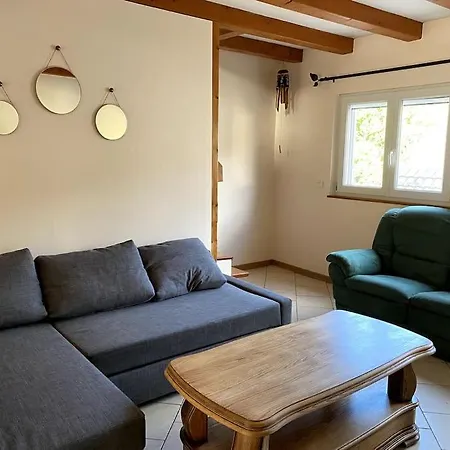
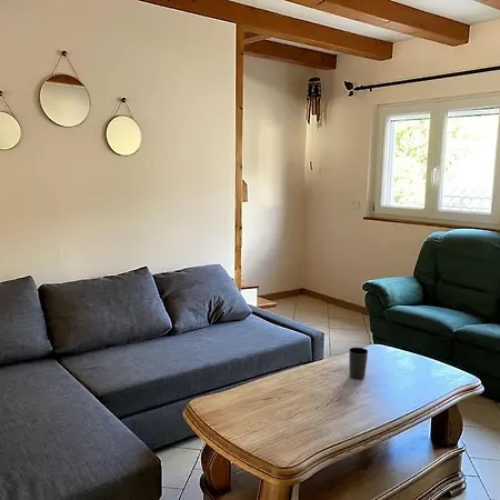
+ cup [348,347,369,380]
